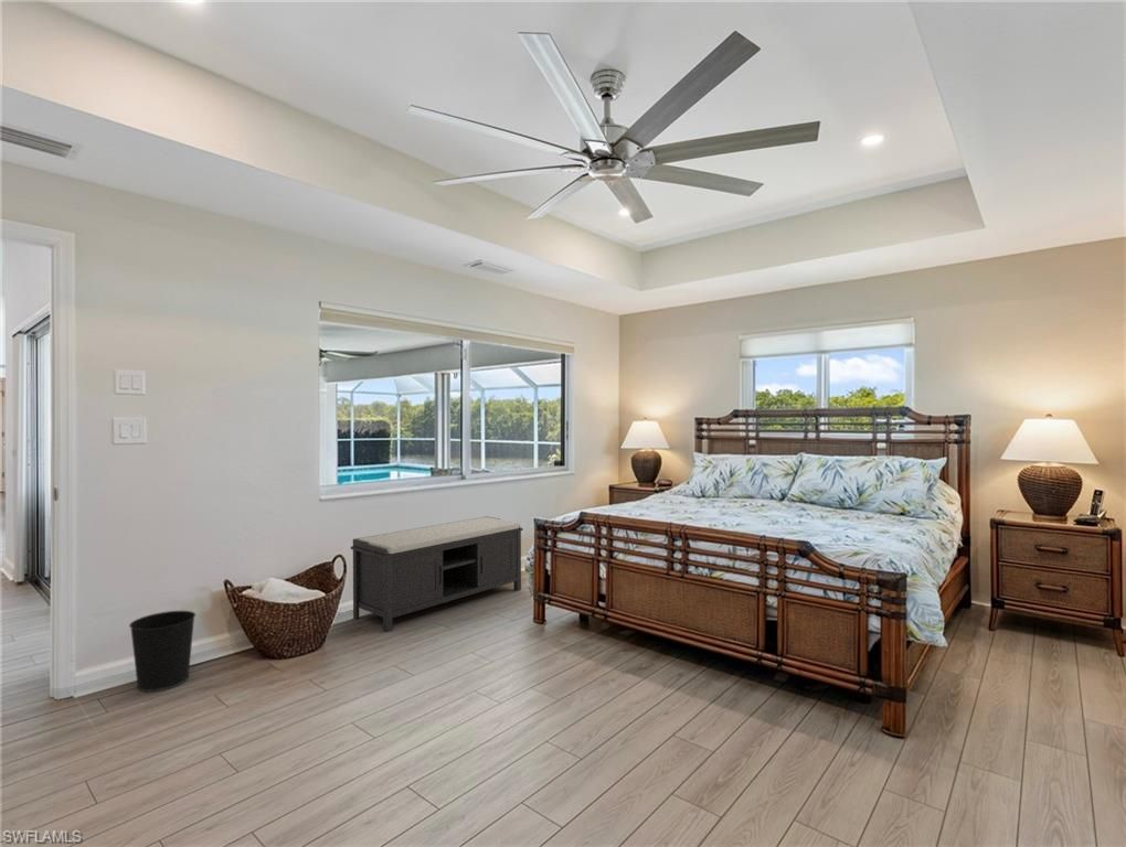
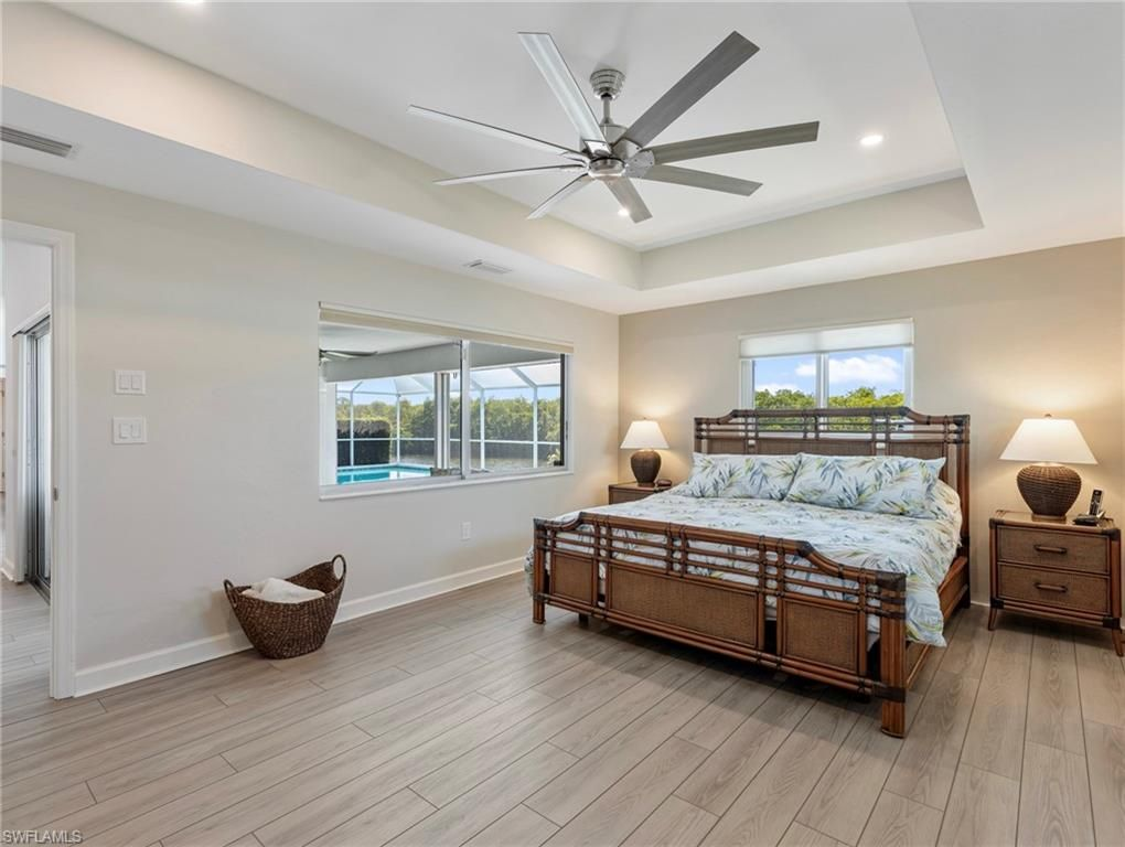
- wastebasket [128,610,196,693]
- bench [350,515,524,633]
